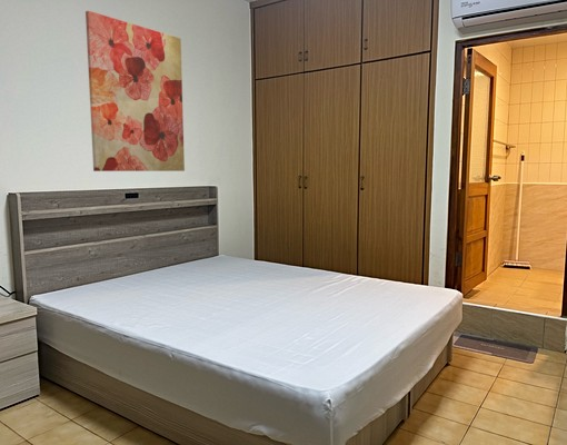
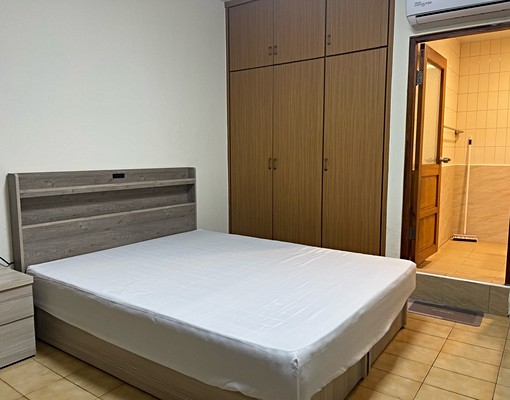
- wall art [84,10,186,172]
